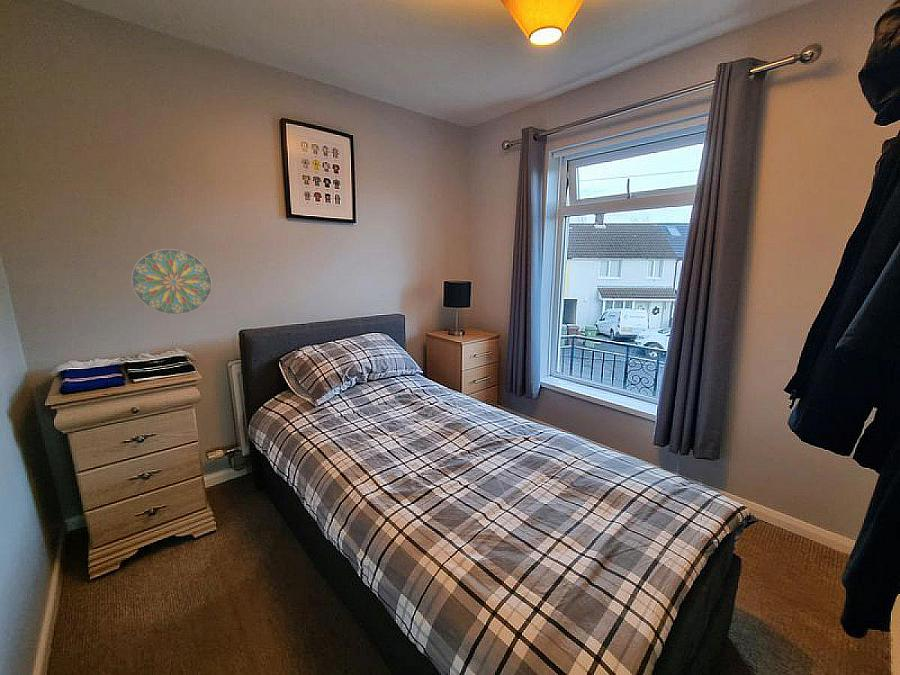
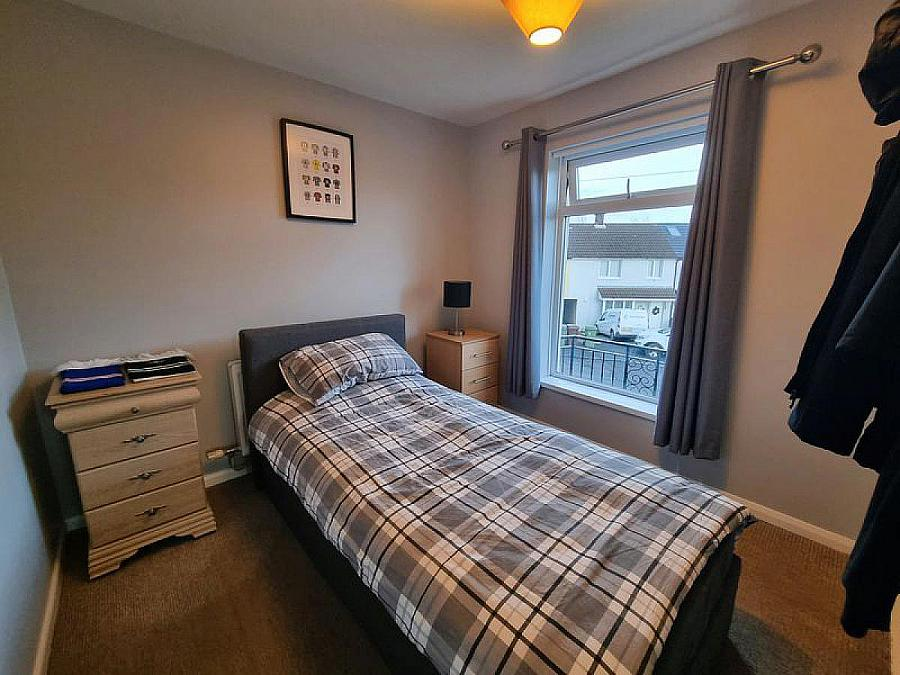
- decorative plate [130,248,213,316]
